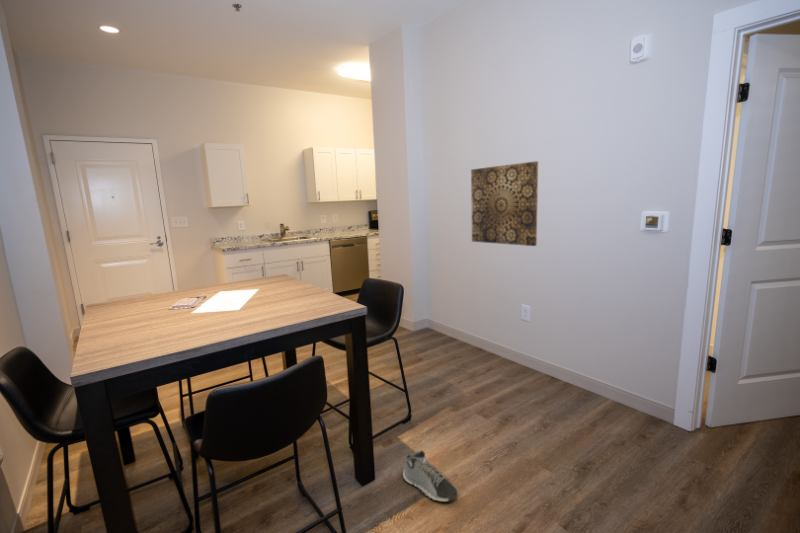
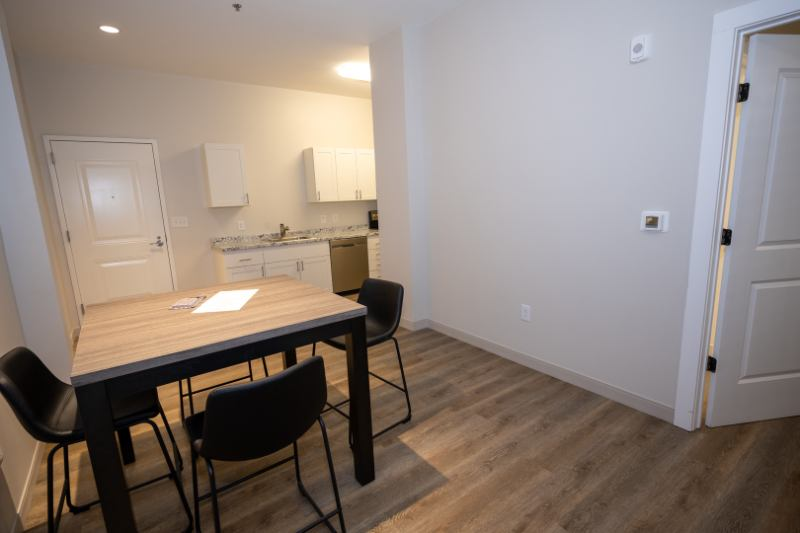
- wall art [470,160,539,247]
- sneaker [402,449,459,503]
